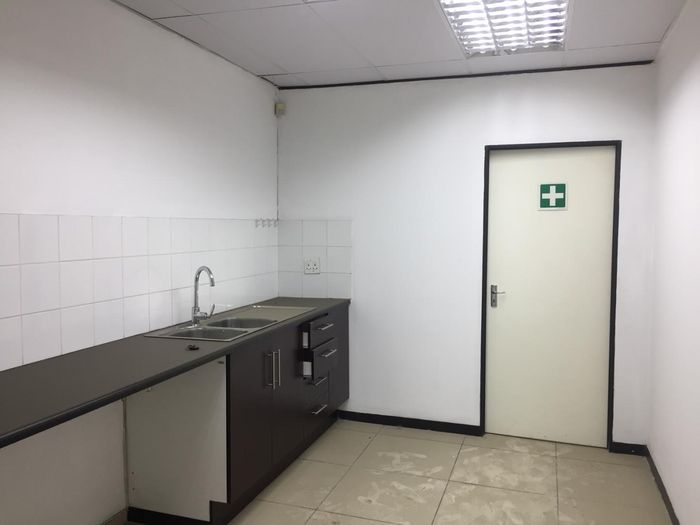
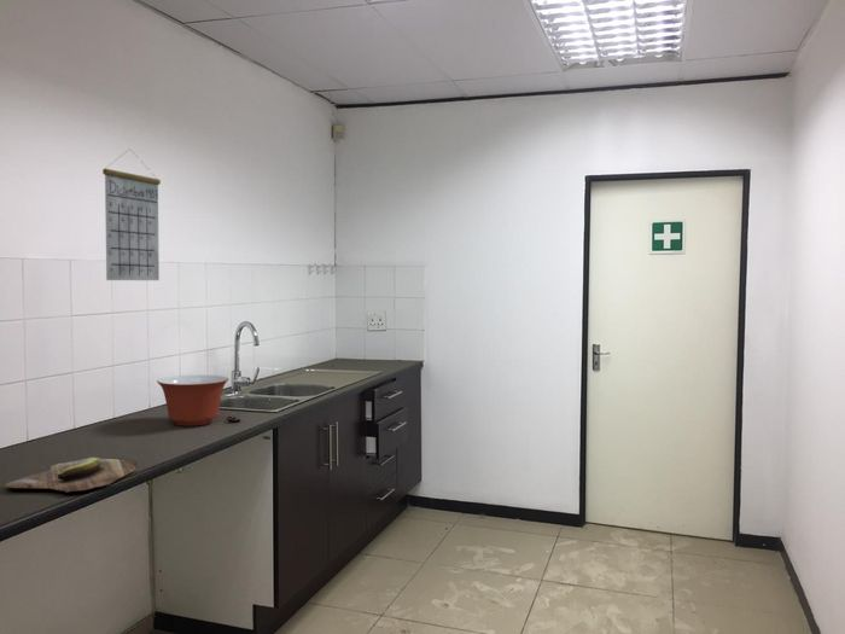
+ calendar [101,147,162,281]
+ mixing bowl [156,373,229,427]
+ cutting board [4,456,138,494]
